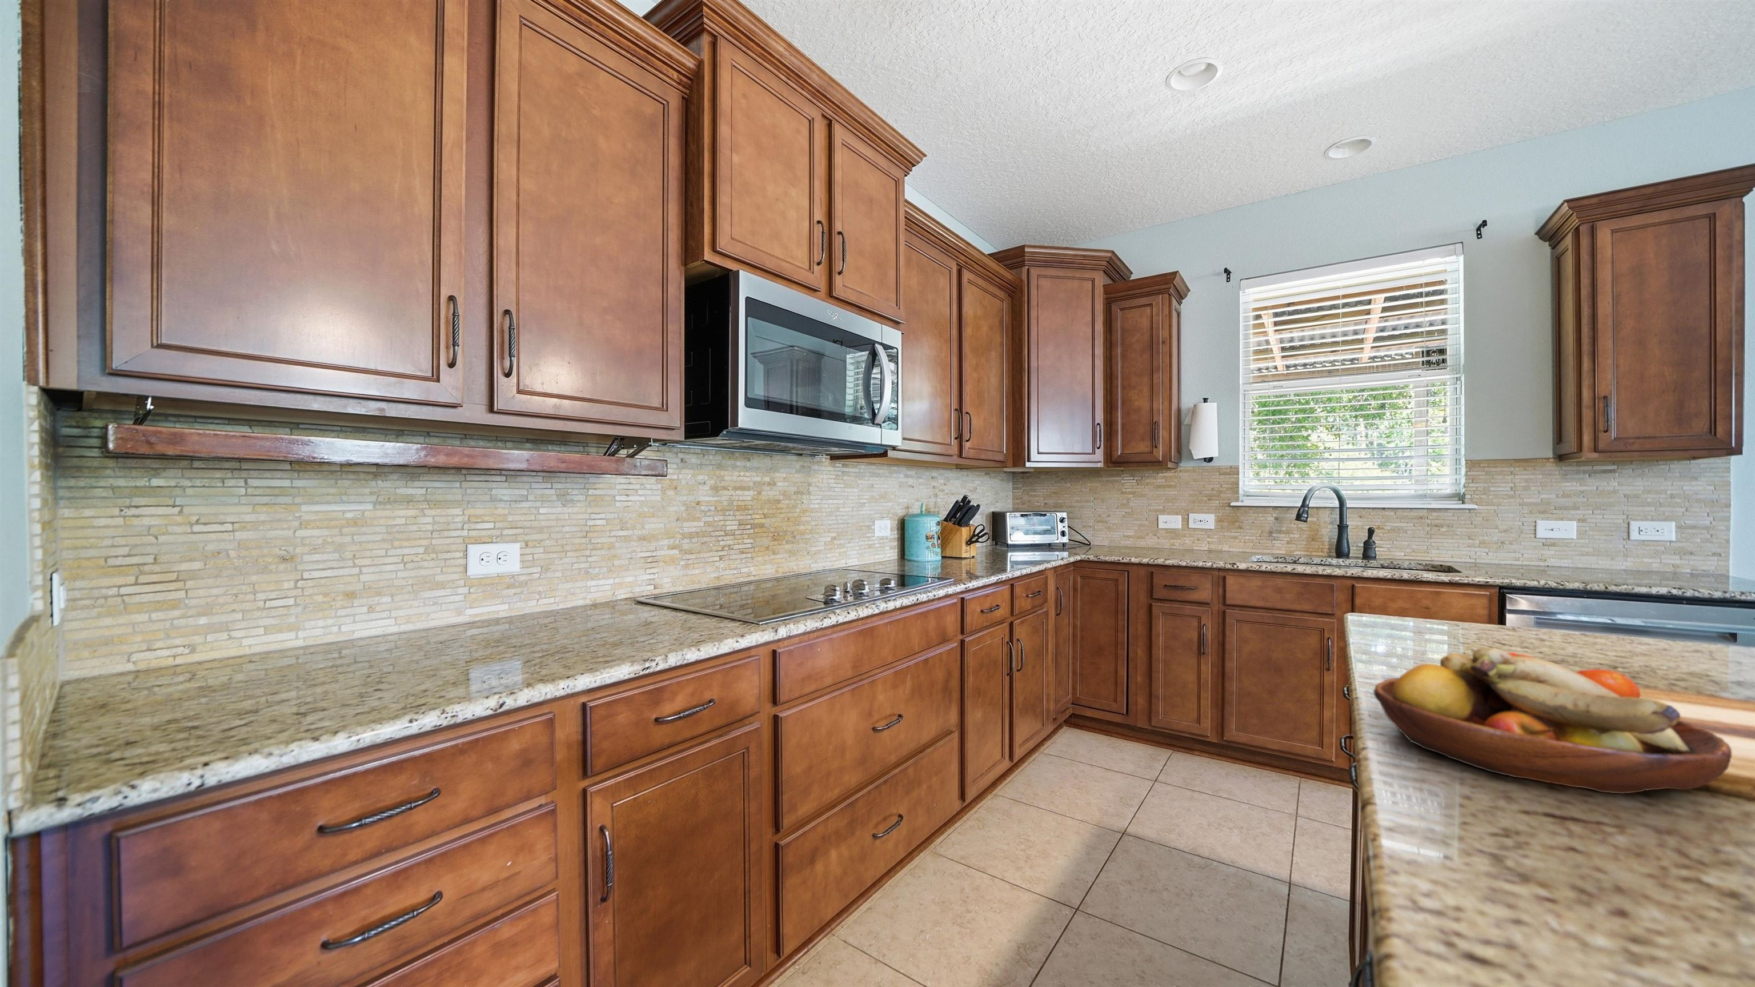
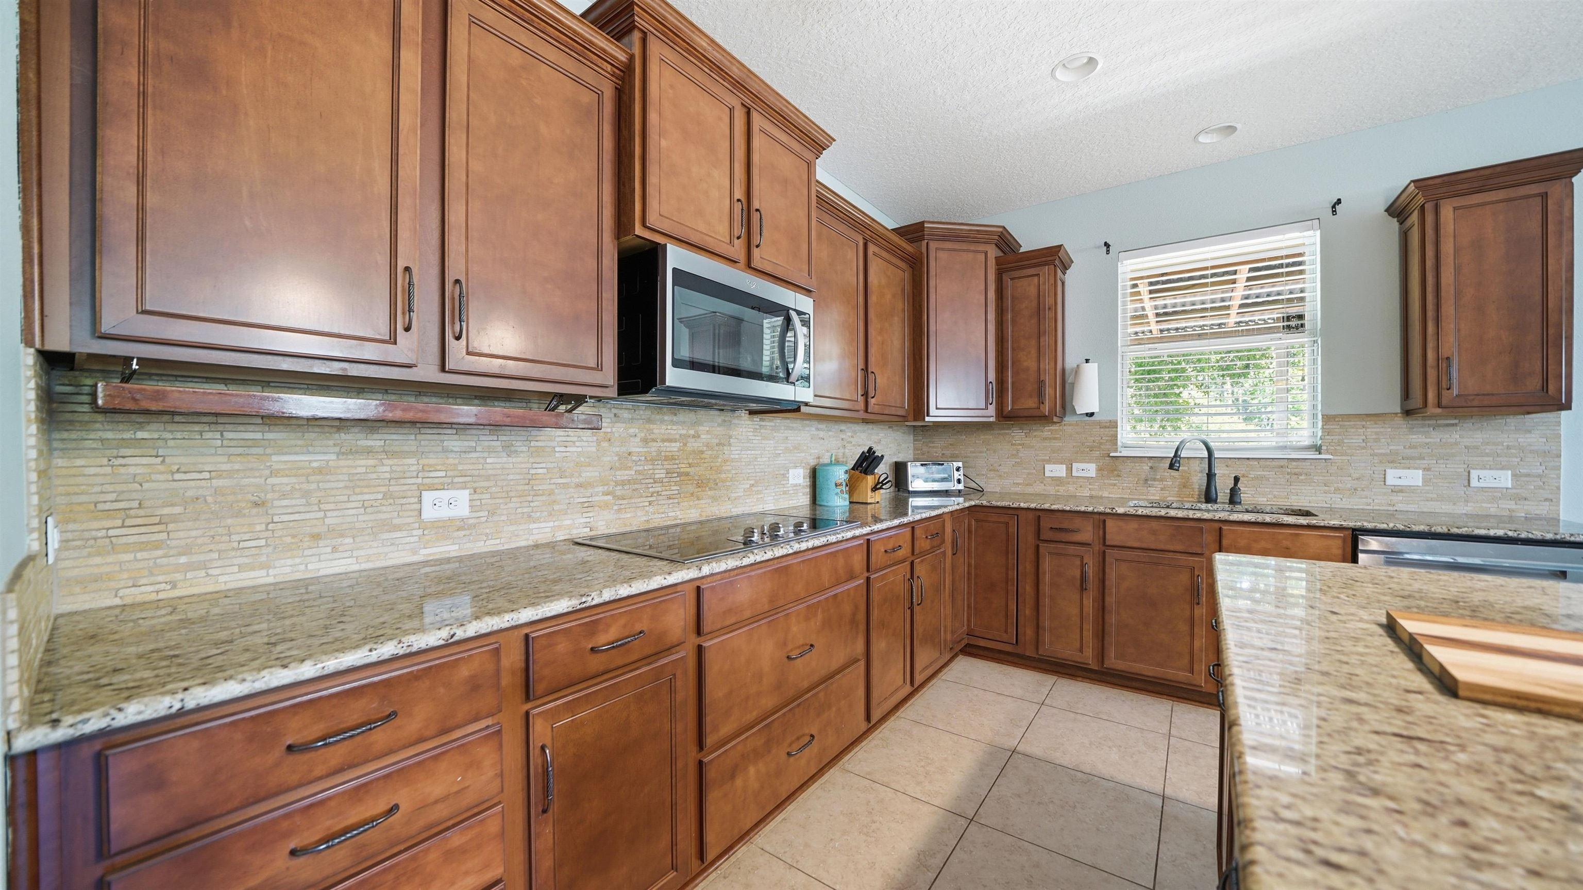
- fruit bowl [1373,647,1733,794]
